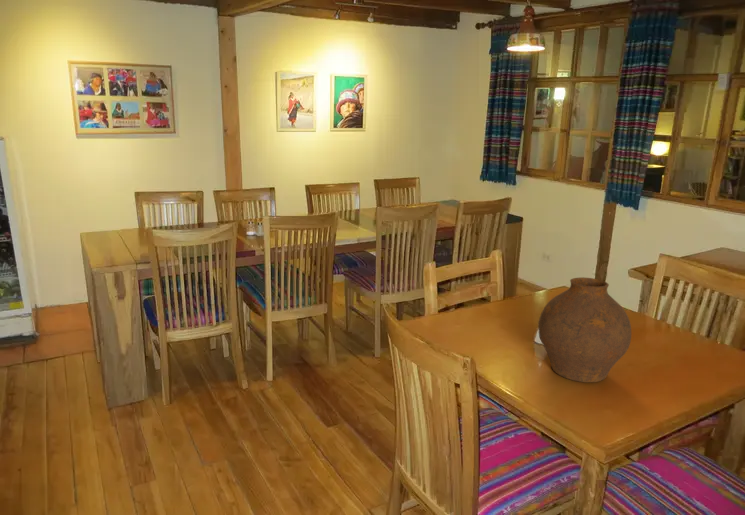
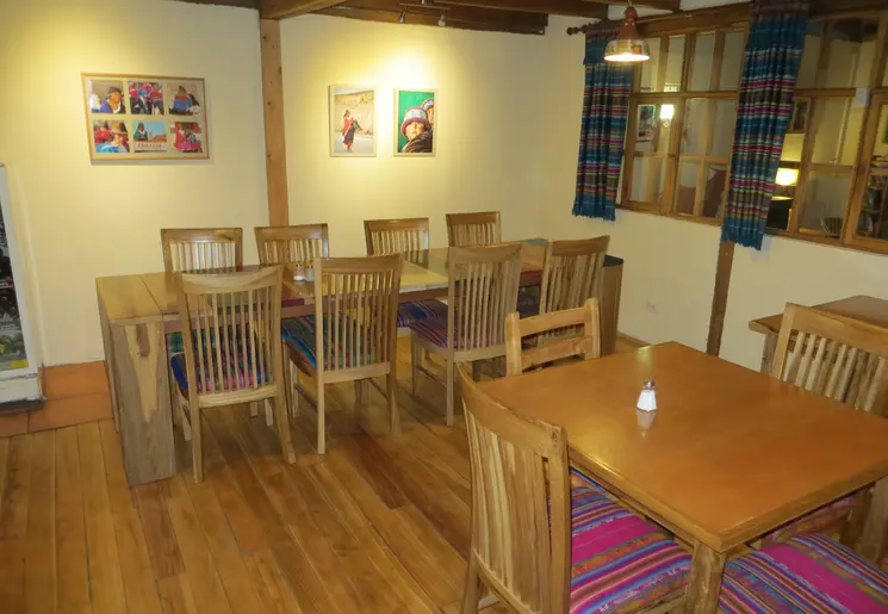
- vase [537,276,632,383]
